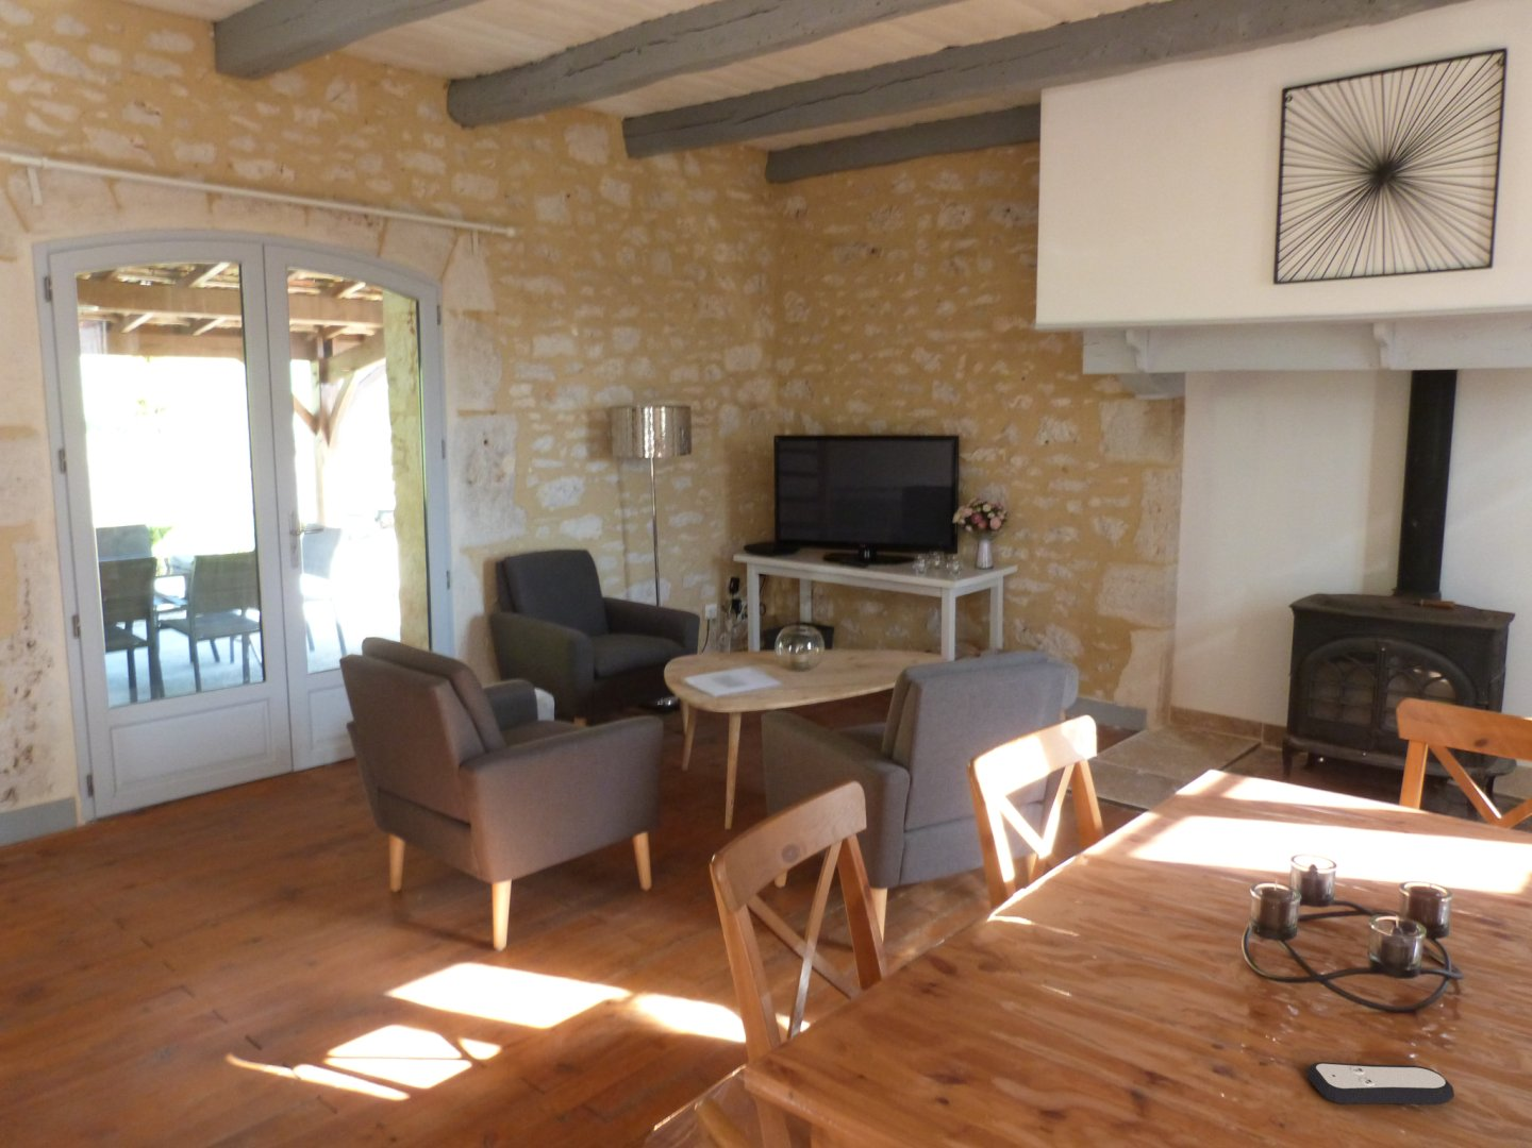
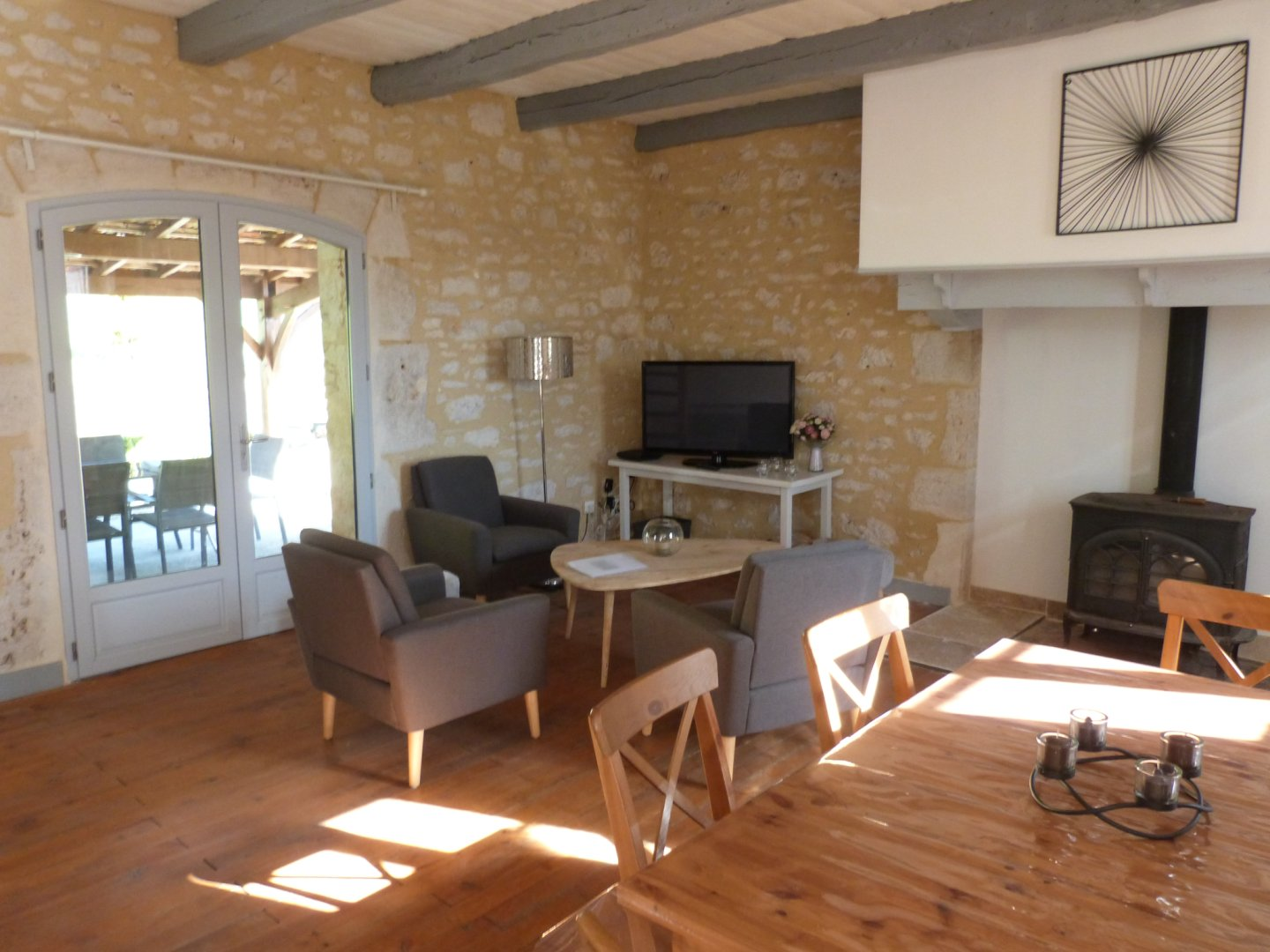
- remote control [1306,1061,1456,1106]
